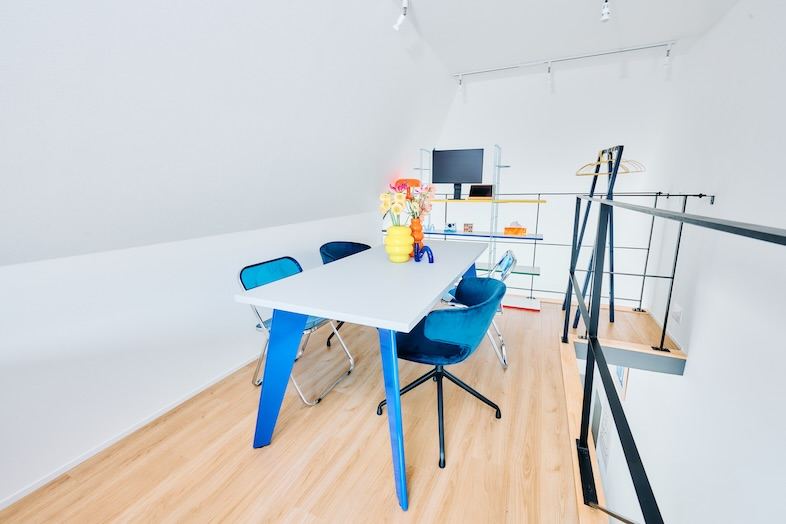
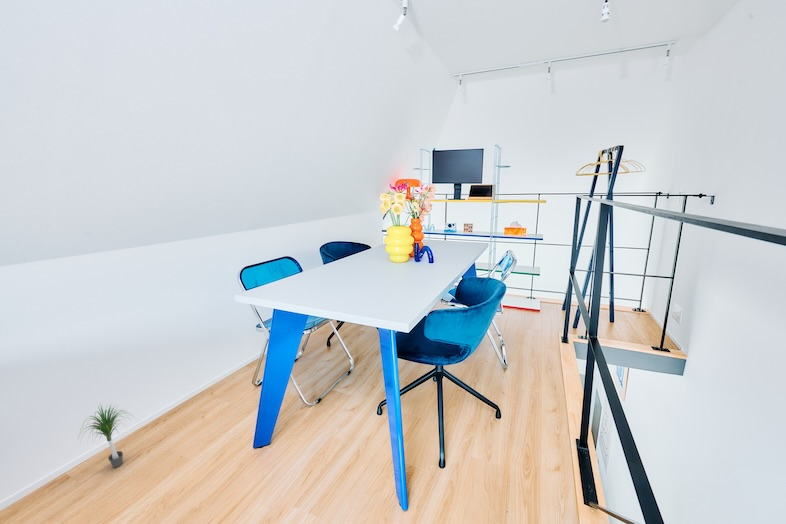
+ potted plant [77,403,137,469]
